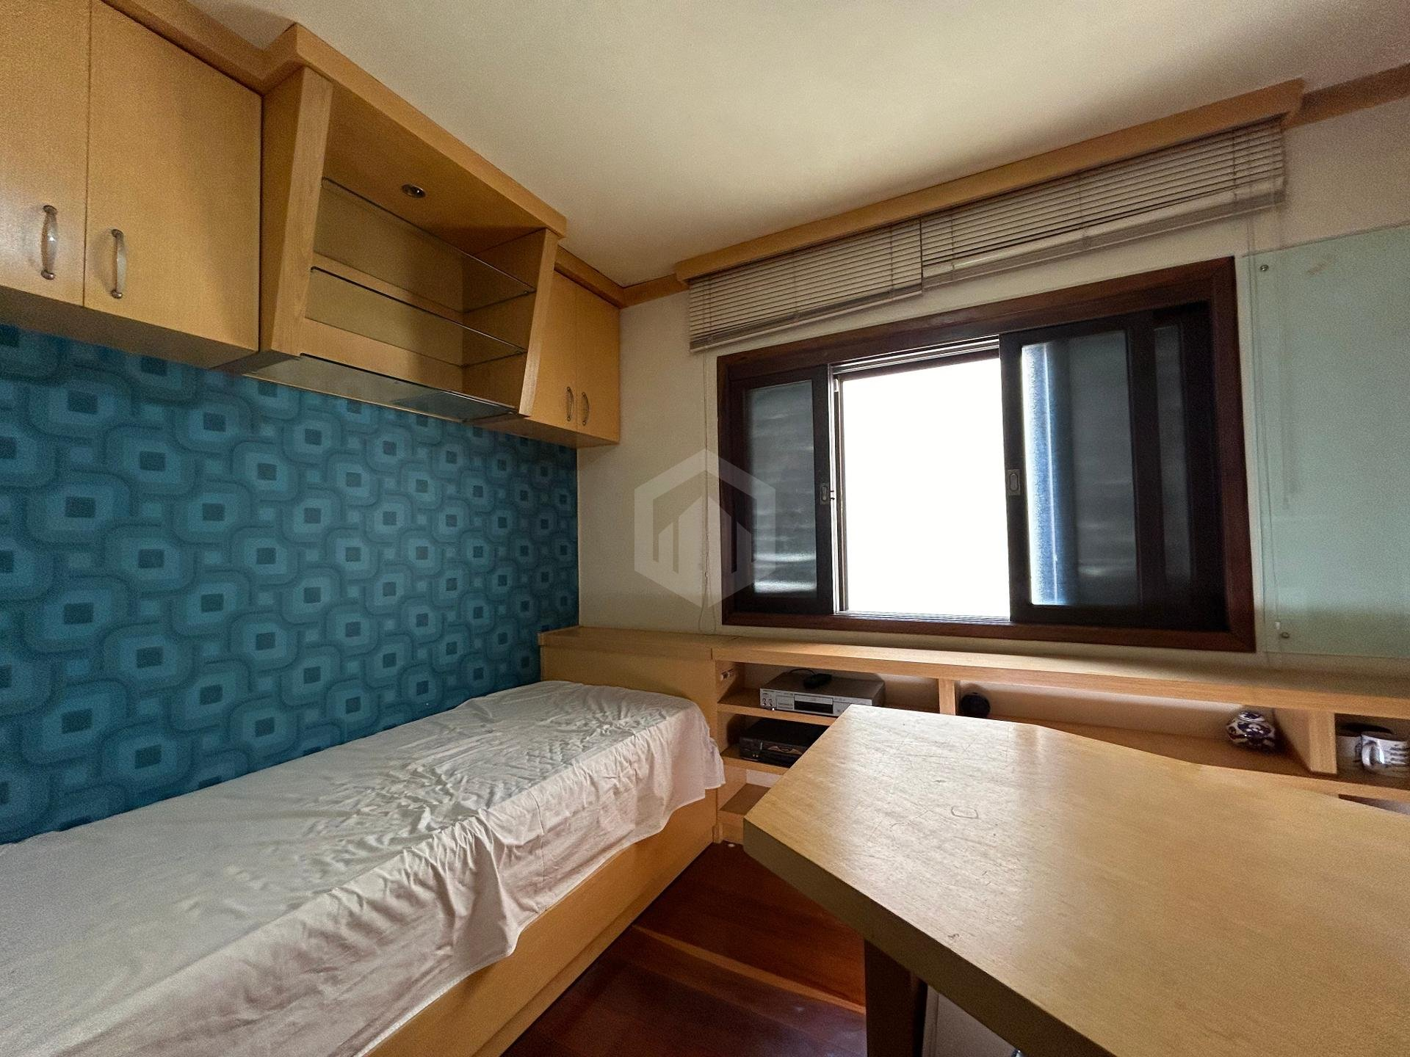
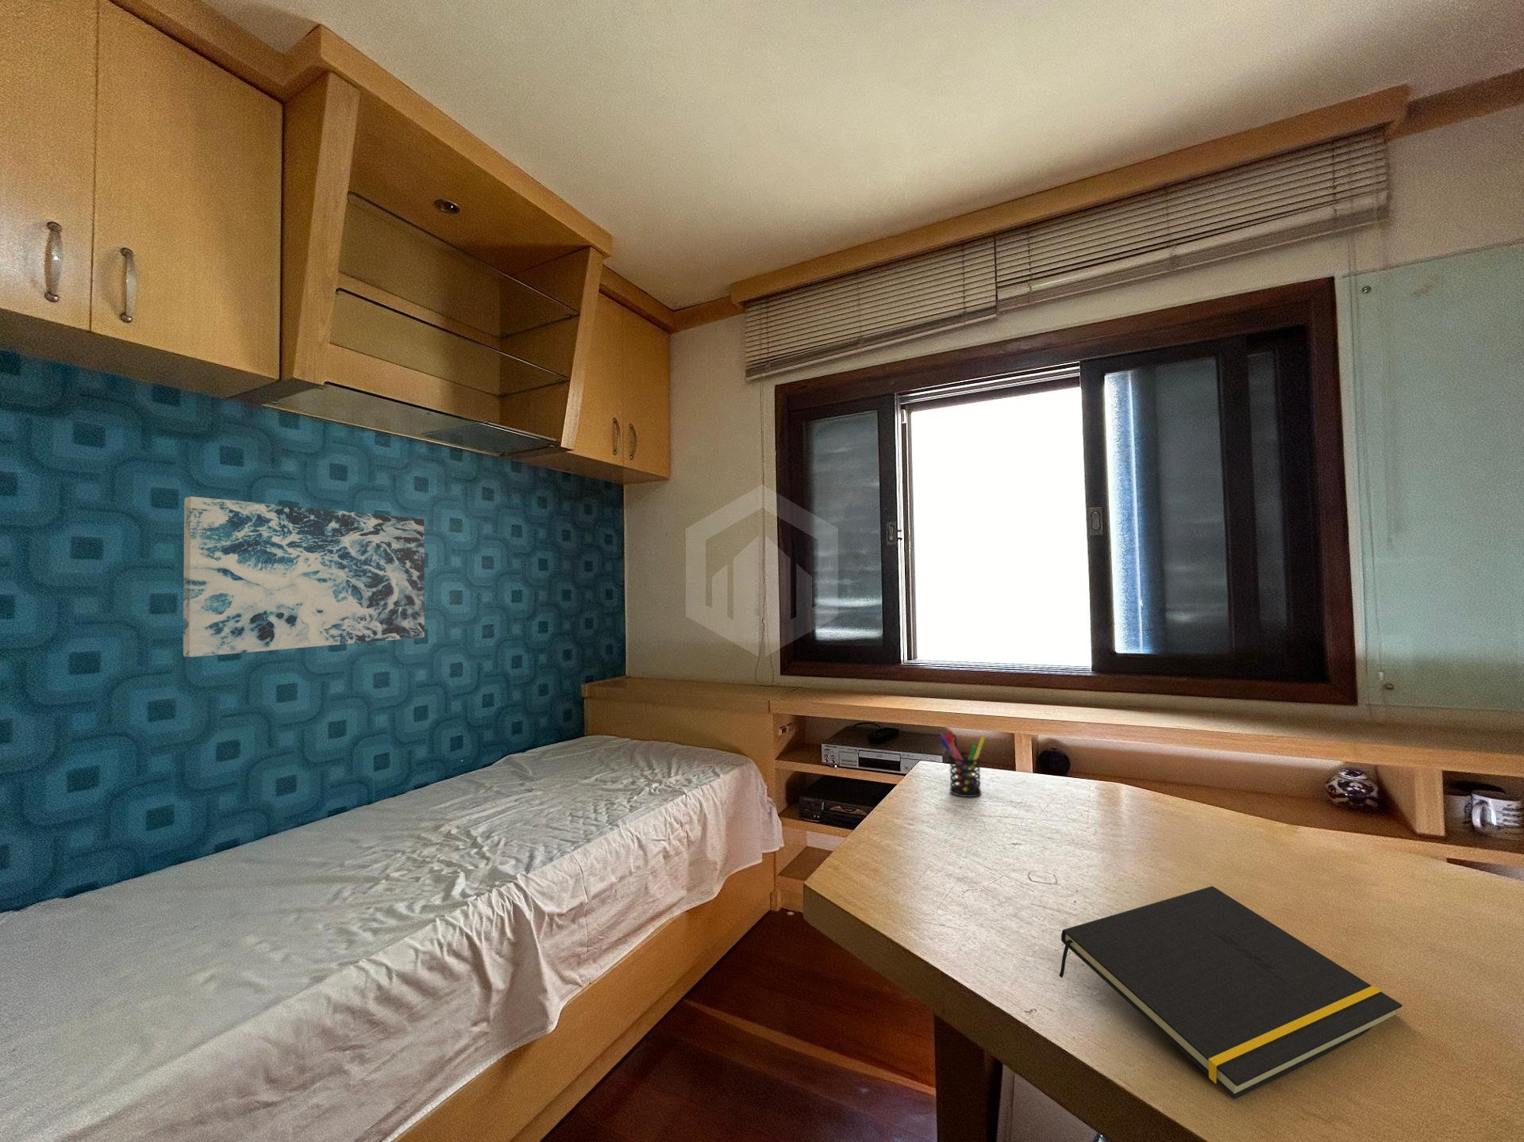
+ notepad [1058,885,1403,1100]
+ wall art [182,495,426,657]
+ pen holder [940,729,986,798]
